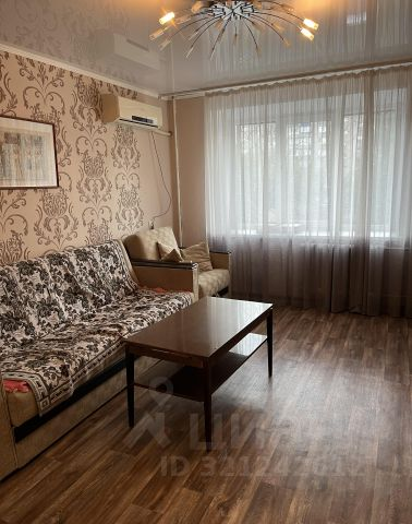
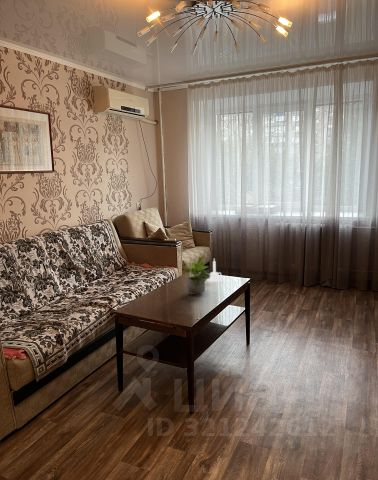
+ candle holder [206,258,224,283]
+ potted plant [182,255,211,295]
